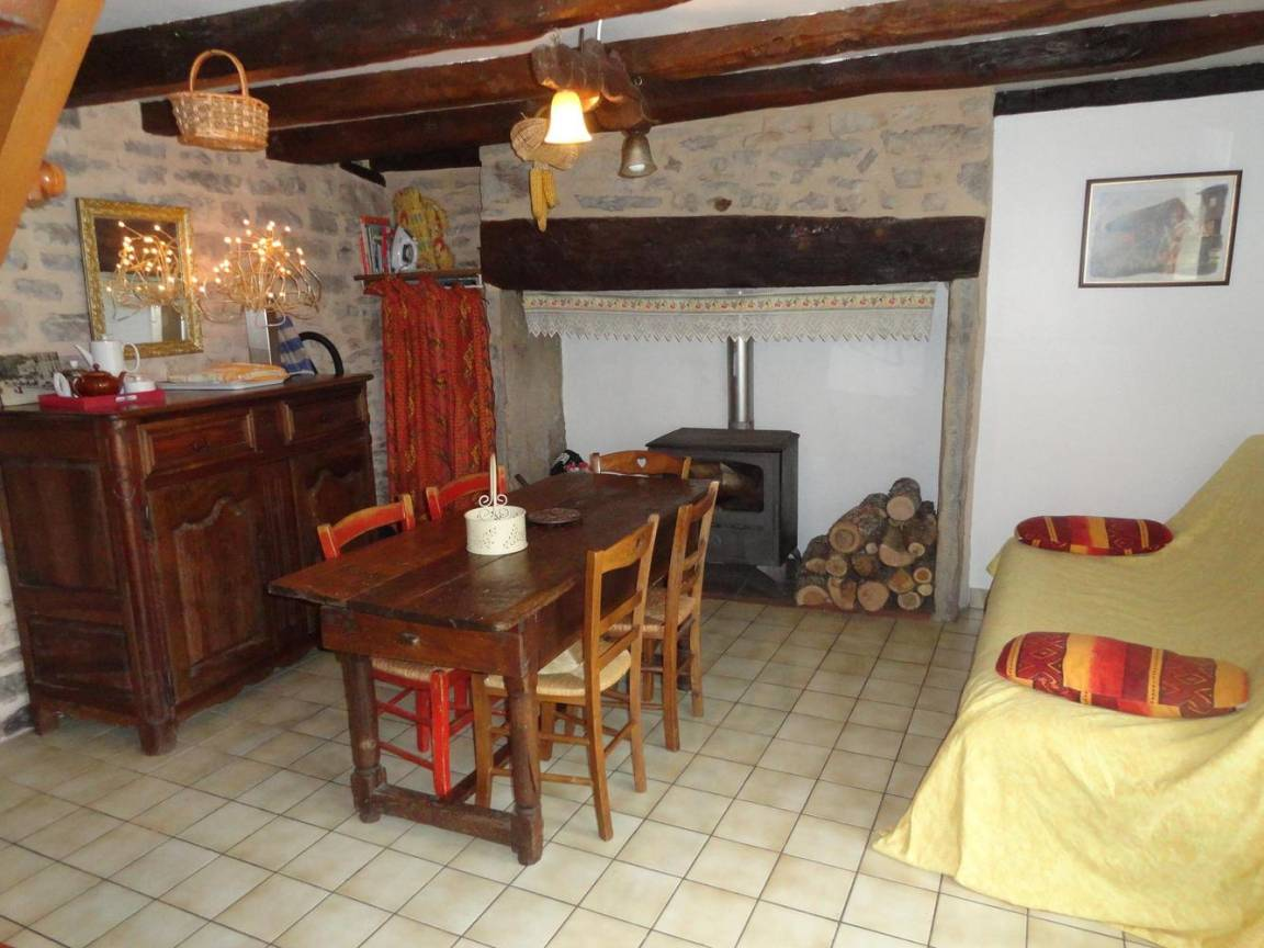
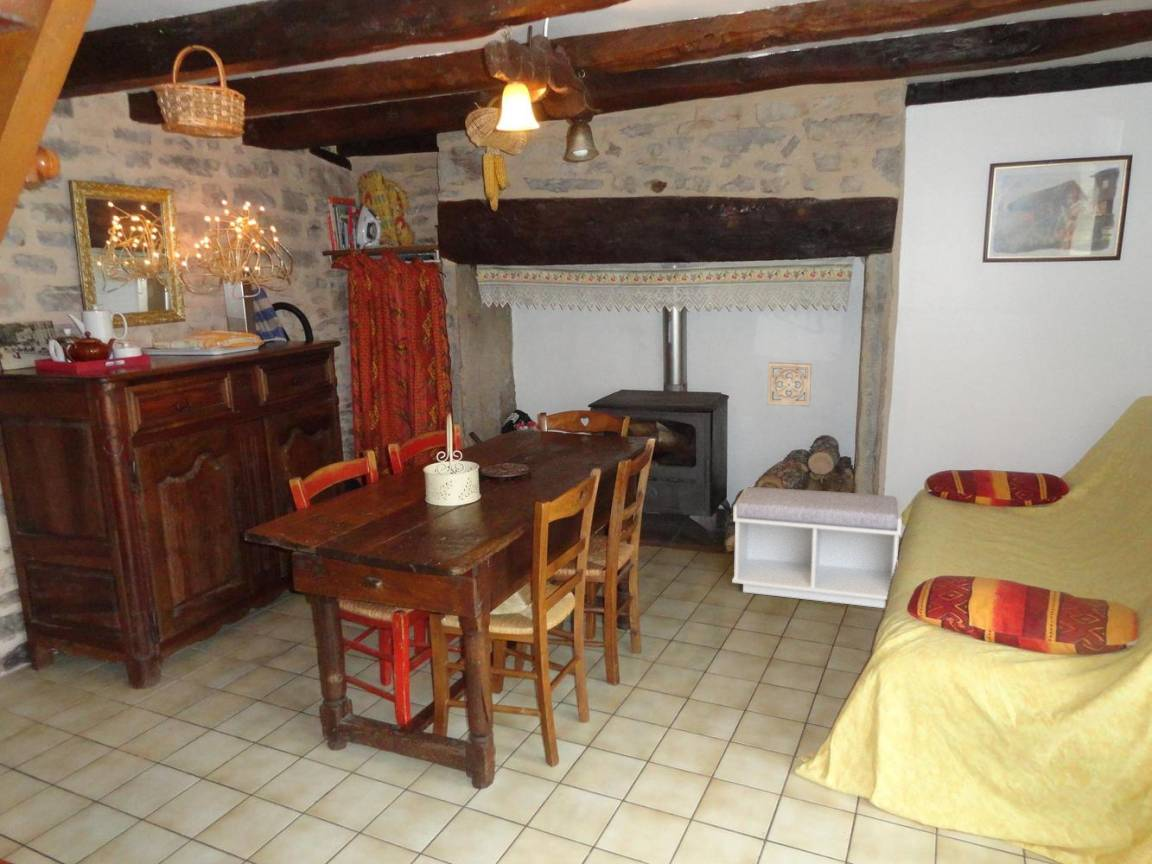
+ bench [731,486,903,609]
+ wall ornament [766,361,812,407]
